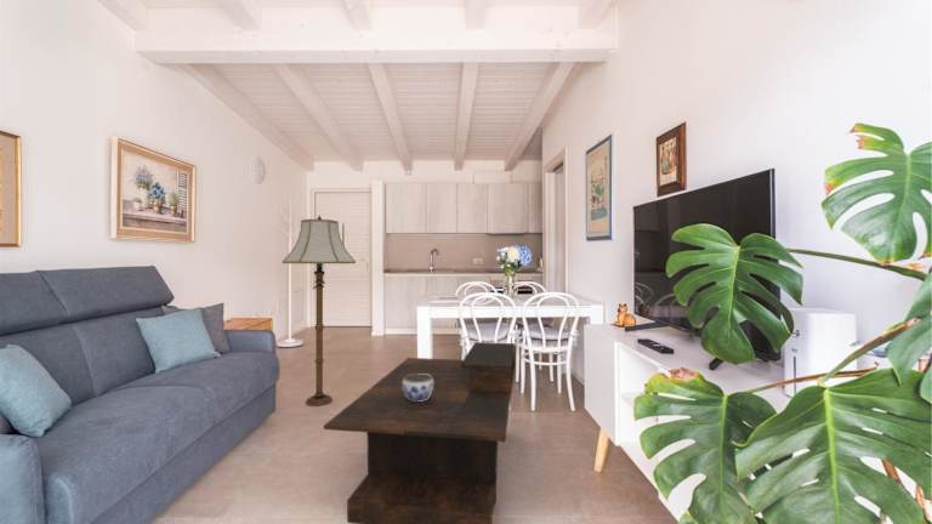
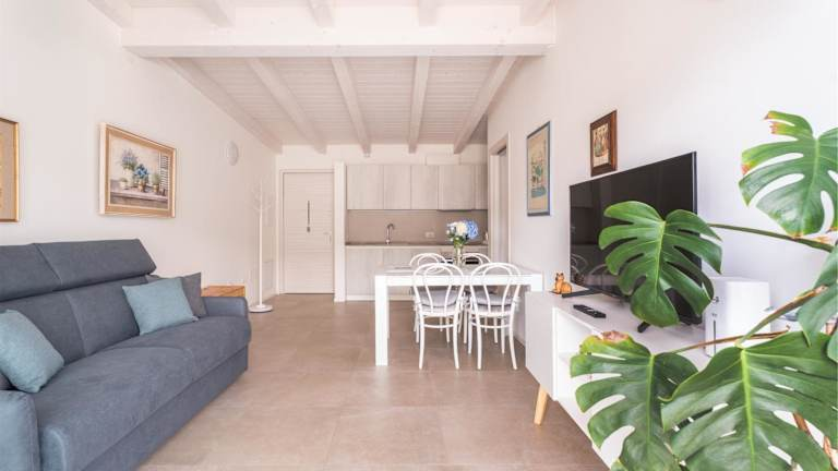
- floor lamp [282,213,357,408]
- jar [403,374,433,401]
- coffee table [323,341,516,524]
